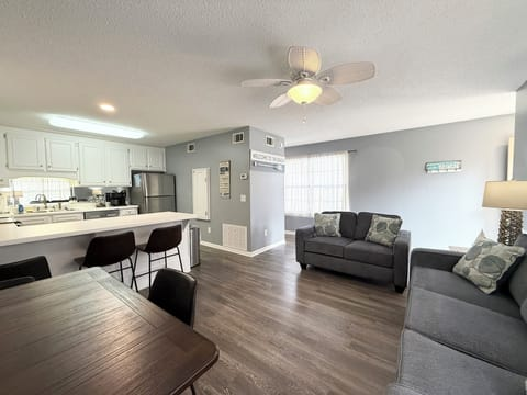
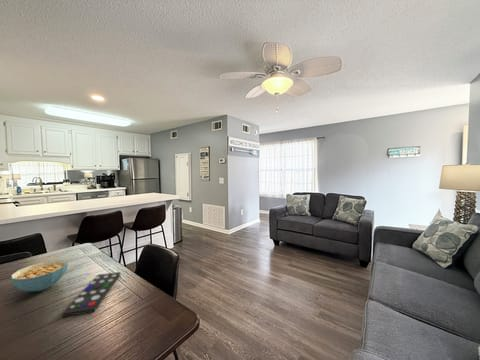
+ cereal bowl [10,259,69,292]
+ remote control [61,271,122,318]
